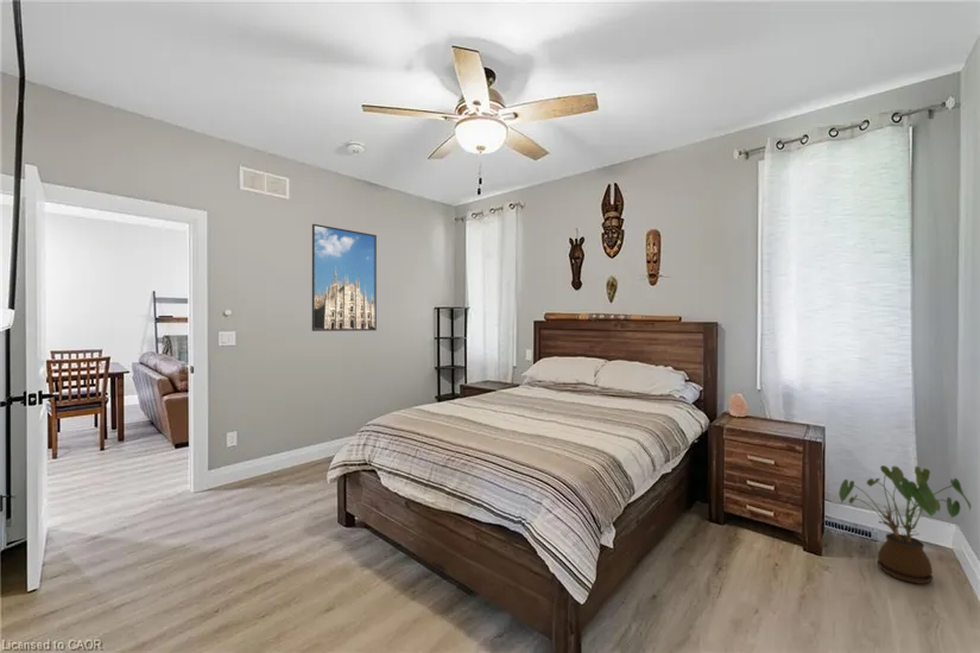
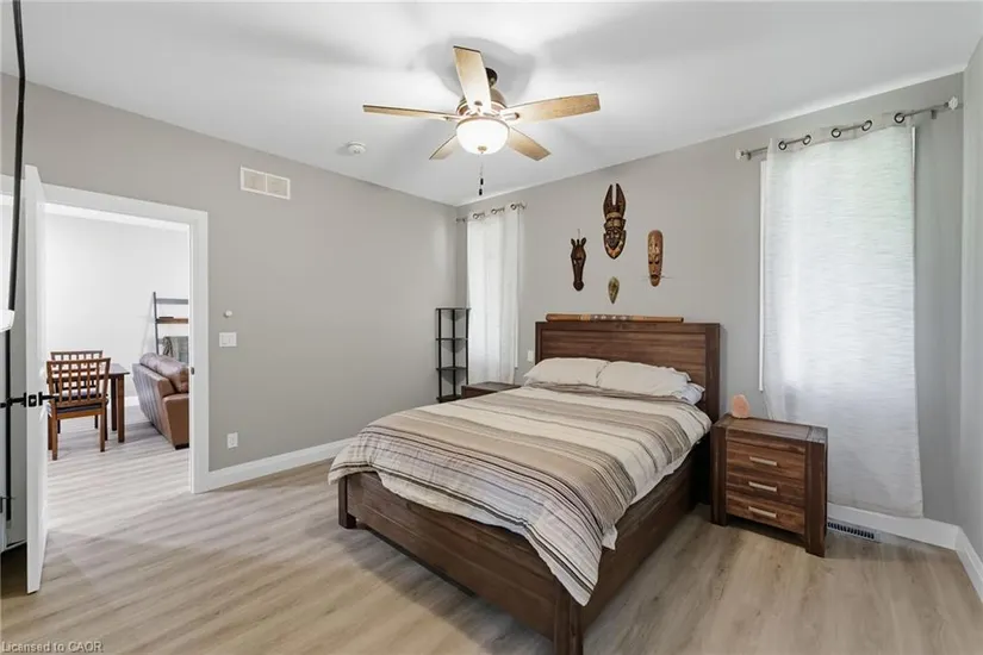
- house plant [837,464,973,585]
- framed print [311,223,378,332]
